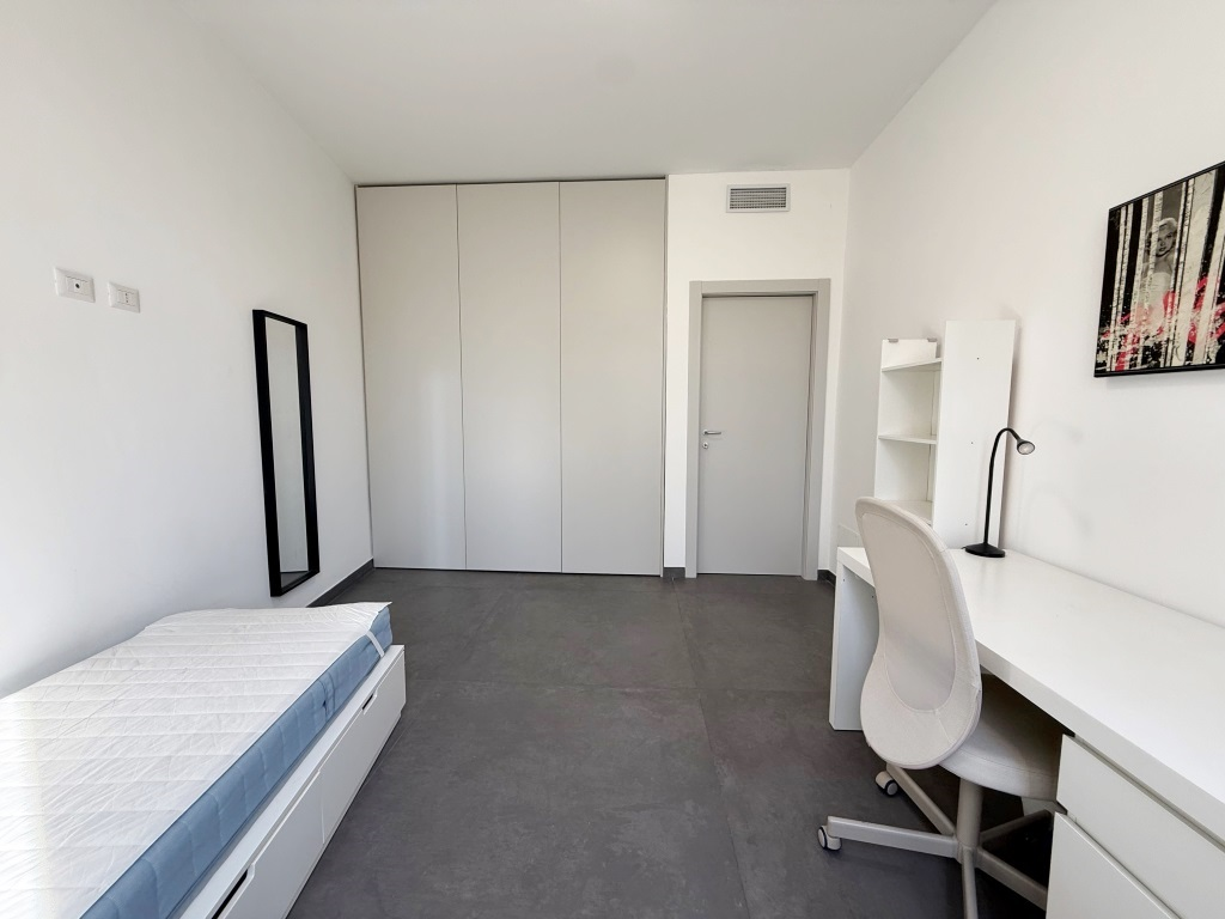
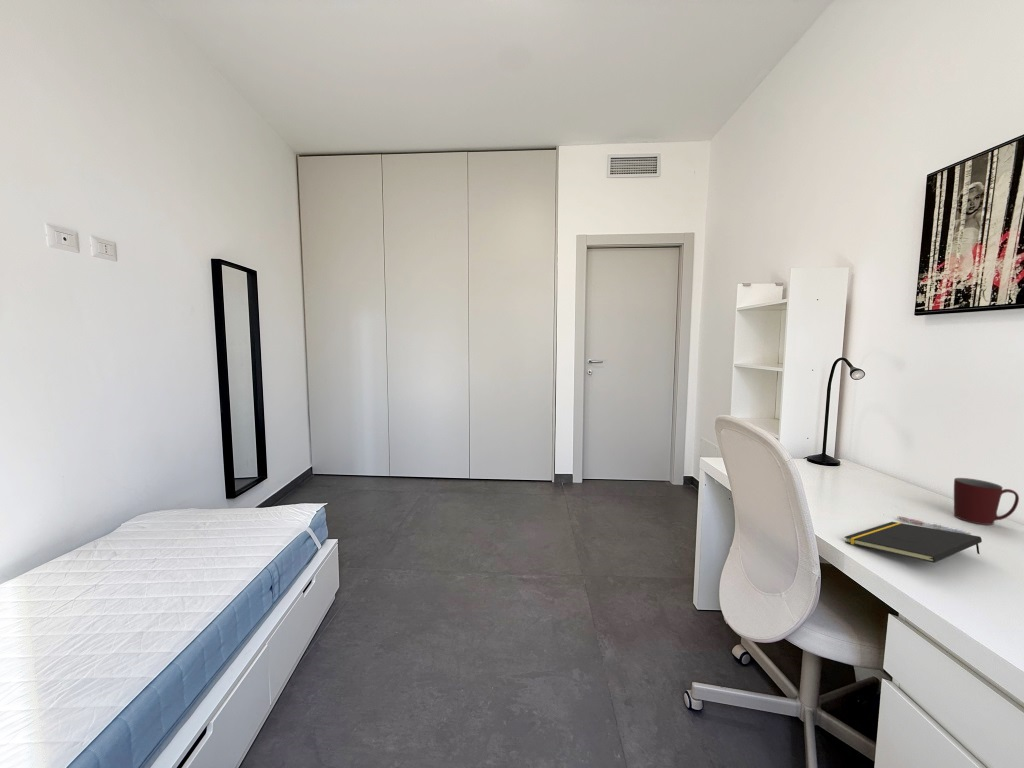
+ mug [953,477,1020,526]
+ notepad [843,521,983,564]
+ pen [897,515,972,535]
